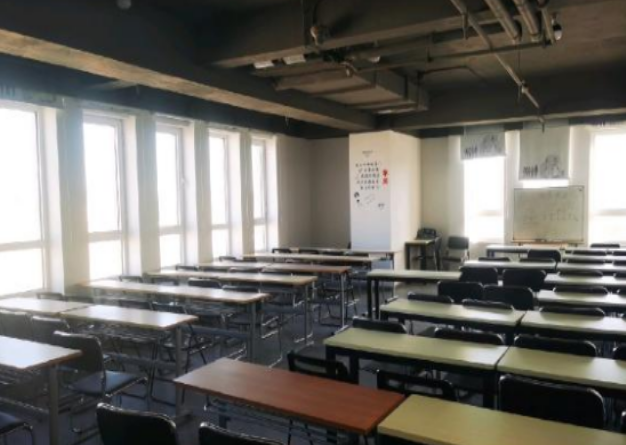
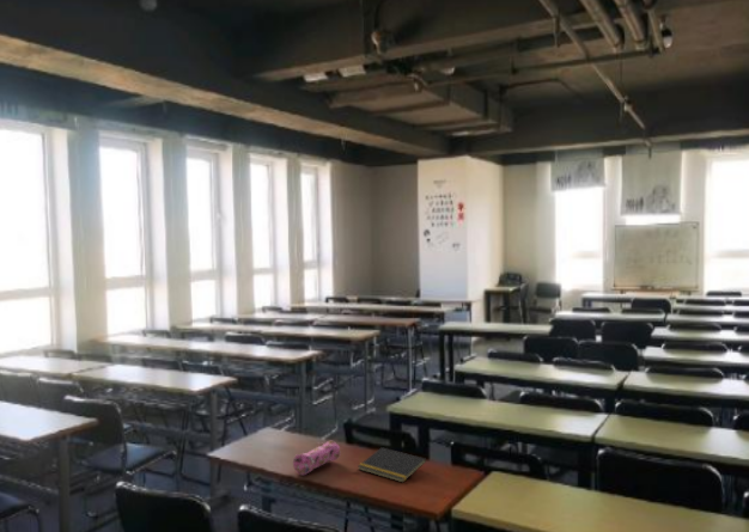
+ notepad [357,446,427,484]
+ pencil case [292,440,341,476]
